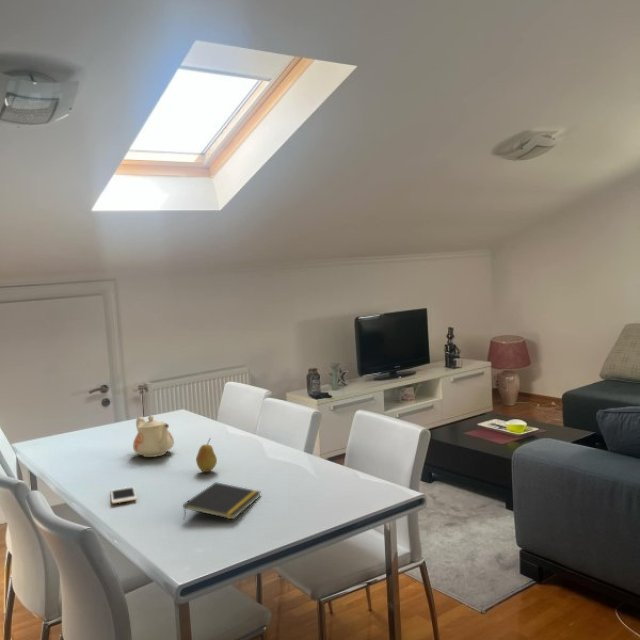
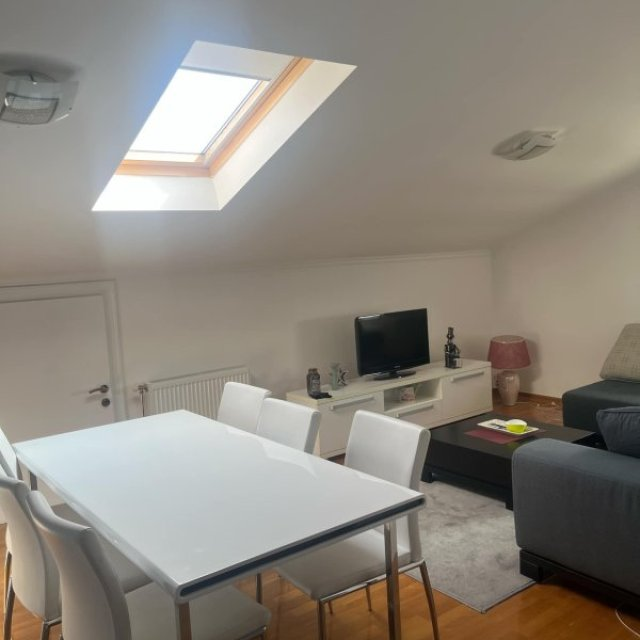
- fruit [195,437,218,473]
- teapot [132,413,175,458]
- notepad [182,481,262,521]
- cell phone [110,486,138,504]
